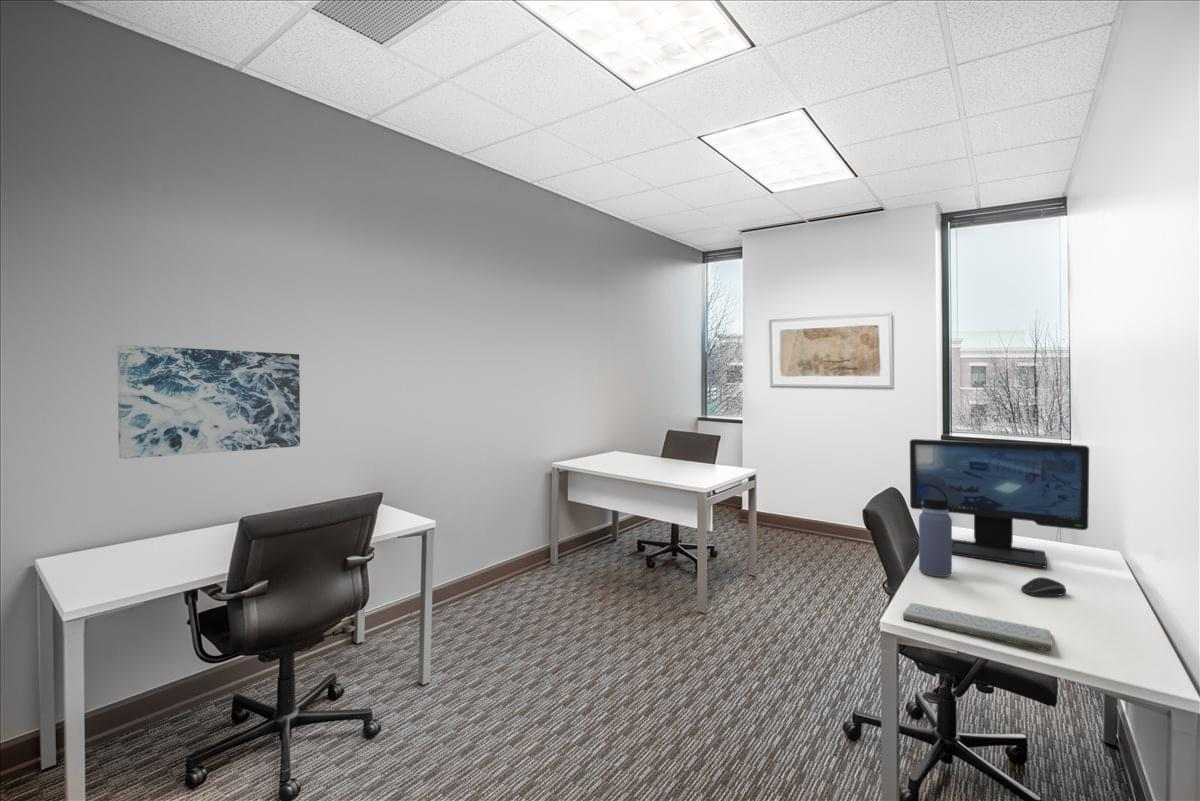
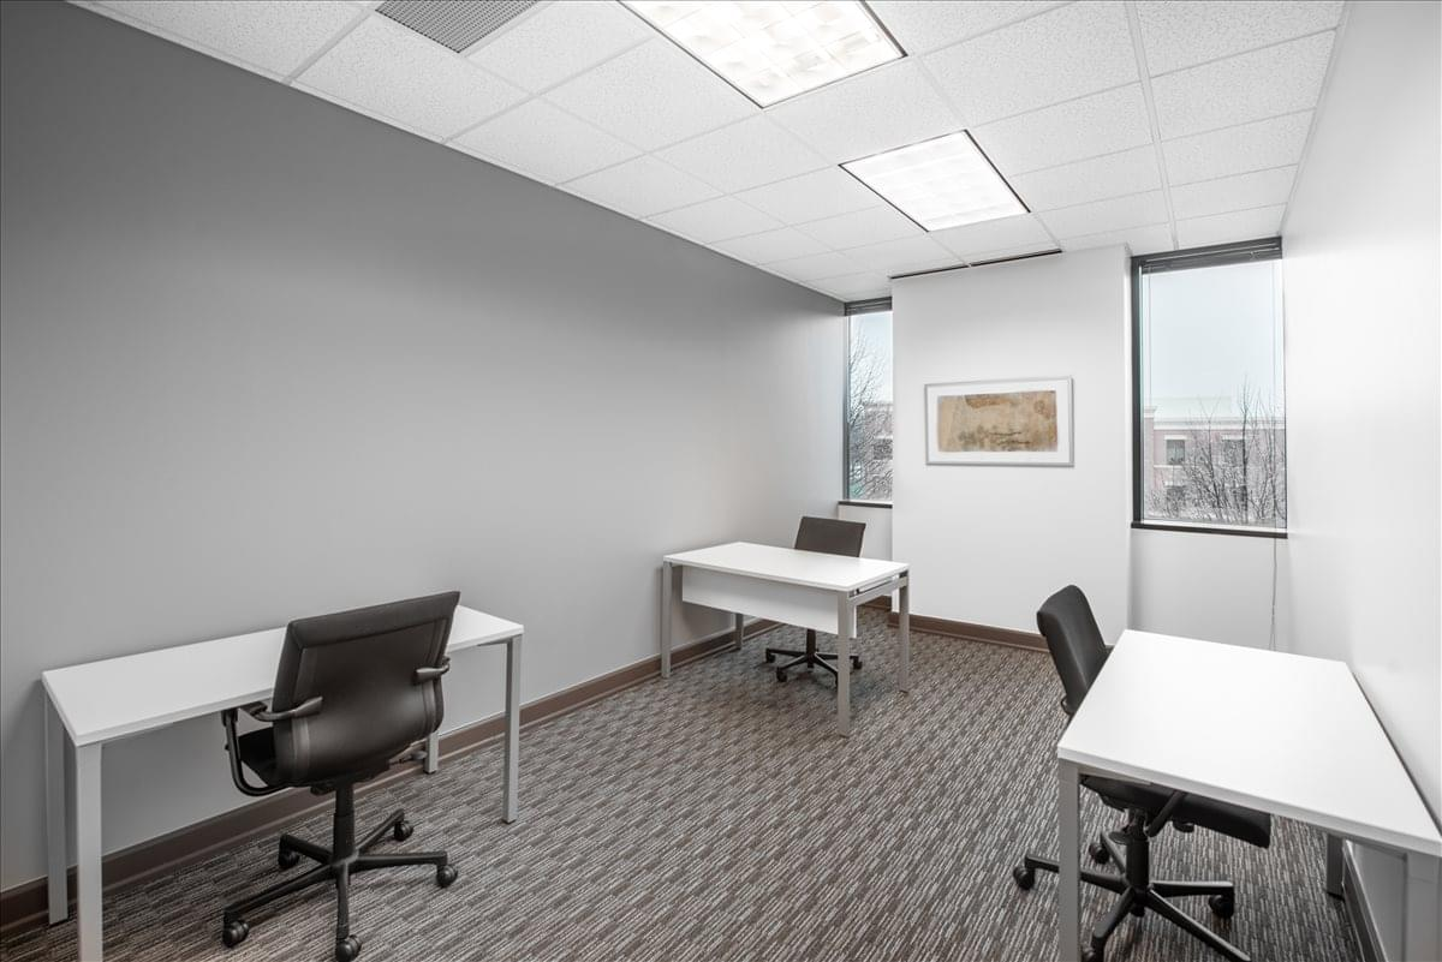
- computer mouse [1020,576,1067,597]
- keyboard [902,602,1053,652]
- wall art [116,344,301,460]
- computer monitor [909,438,1090,568]
- water bottle [918,484,953,578]
